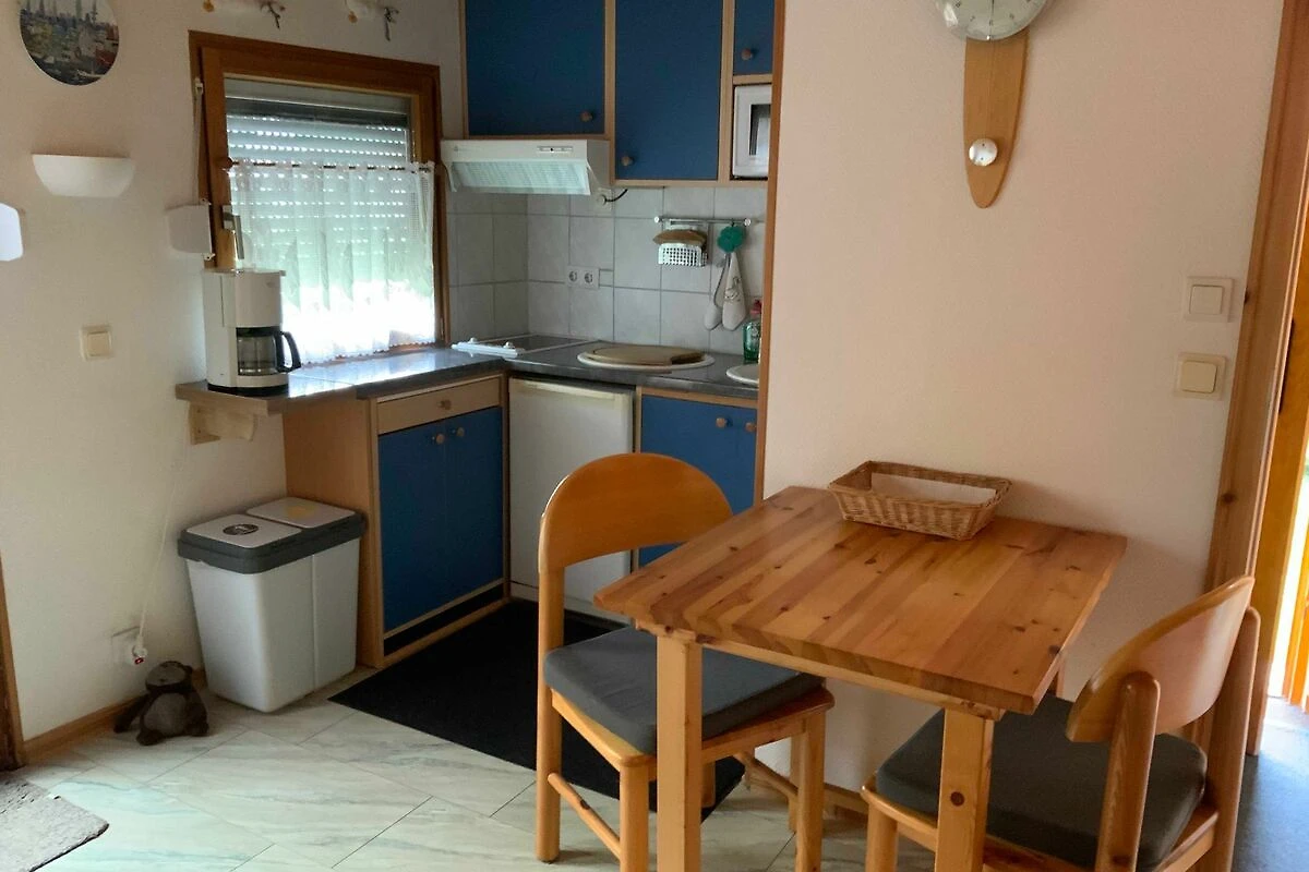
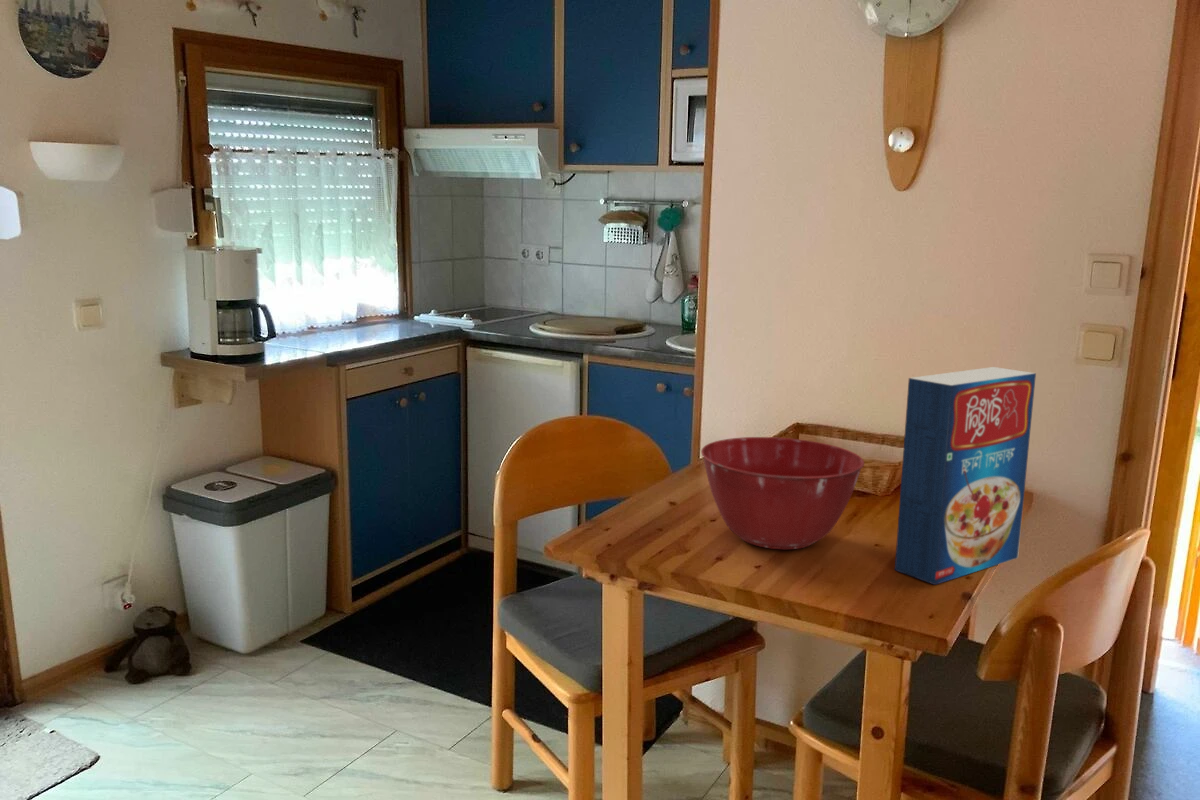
+ cereal box [894,366,1037,586]
+ mixing bowl [700,436,865,550]
